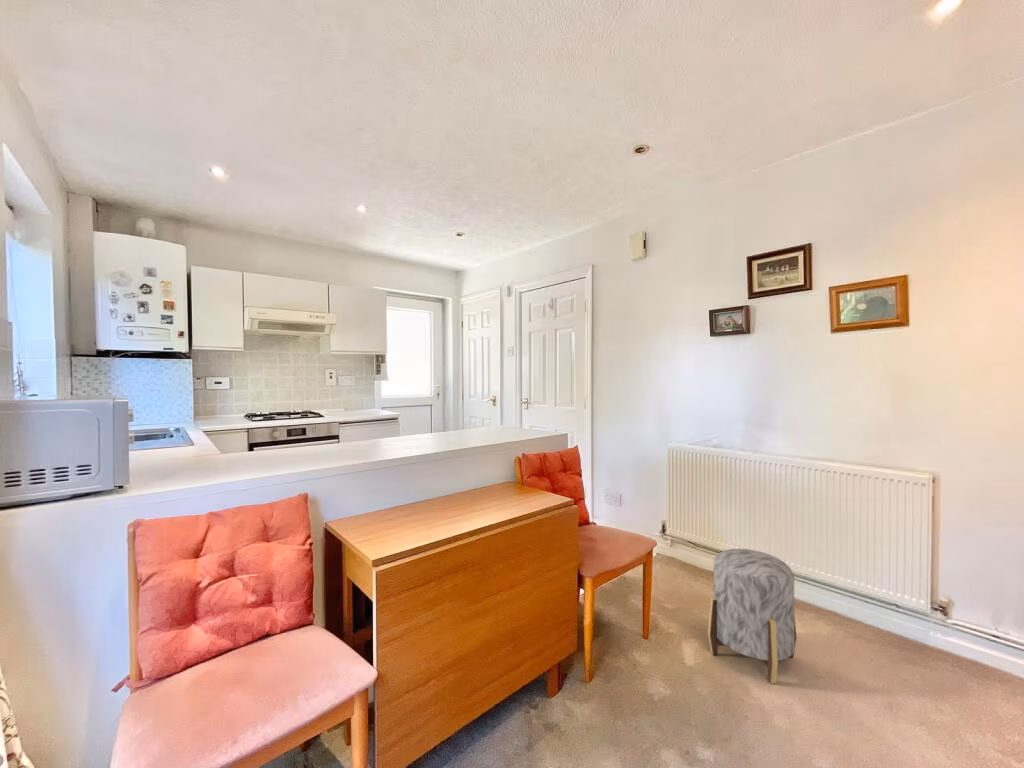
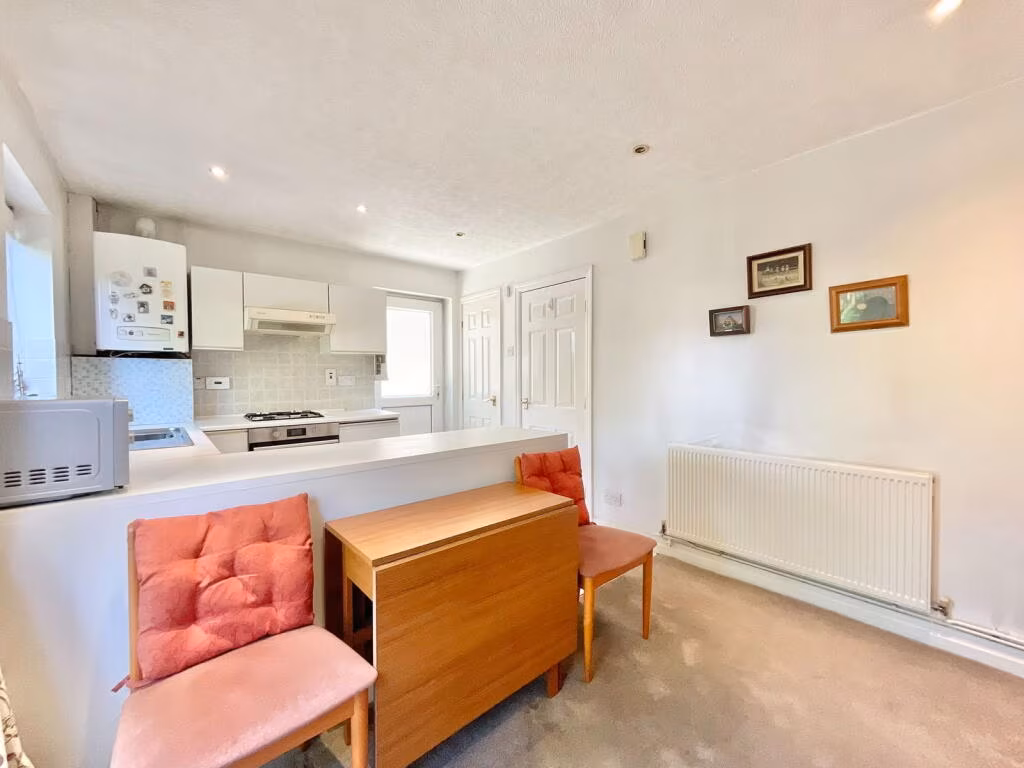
- stool [707,548,798,684]
